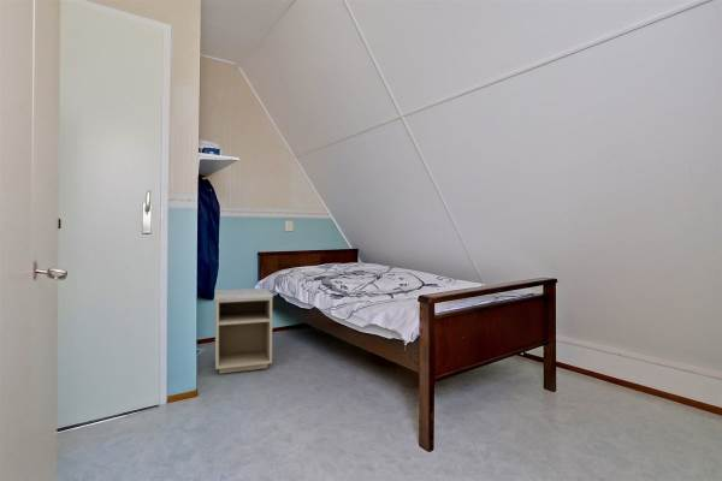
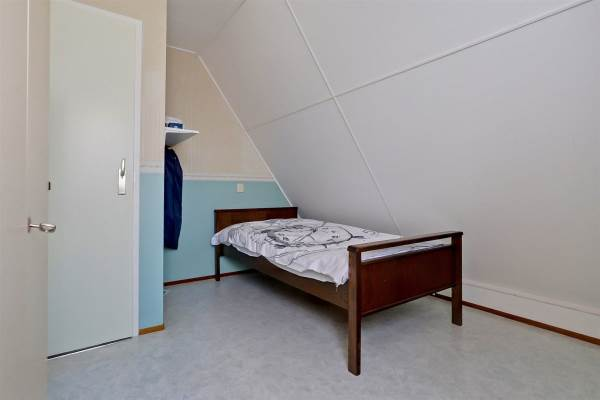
- nightstand [214,287,274,375]
